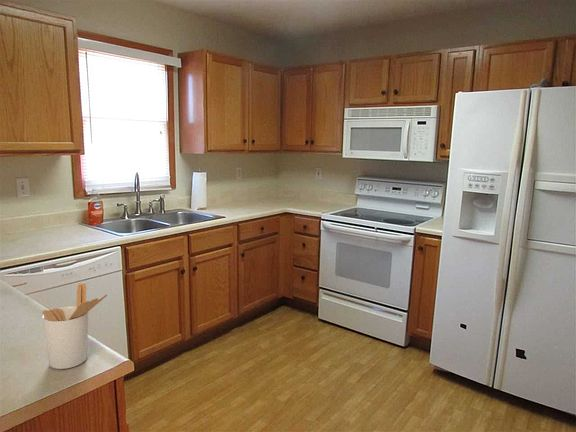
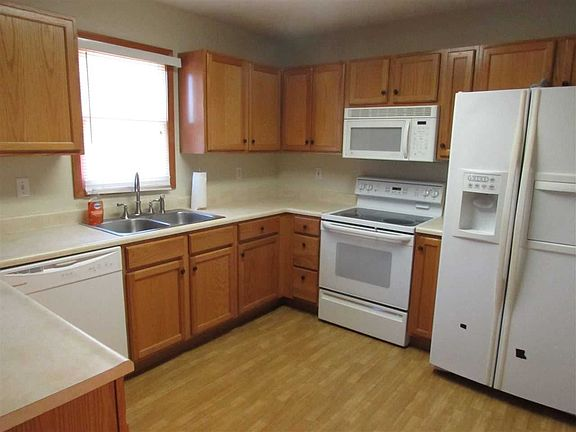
- utensil holder [41,282,108,370]
